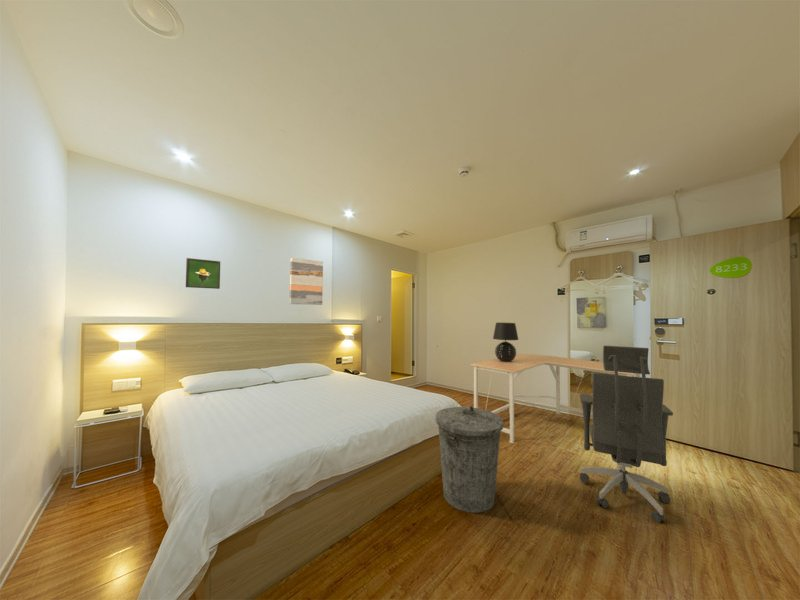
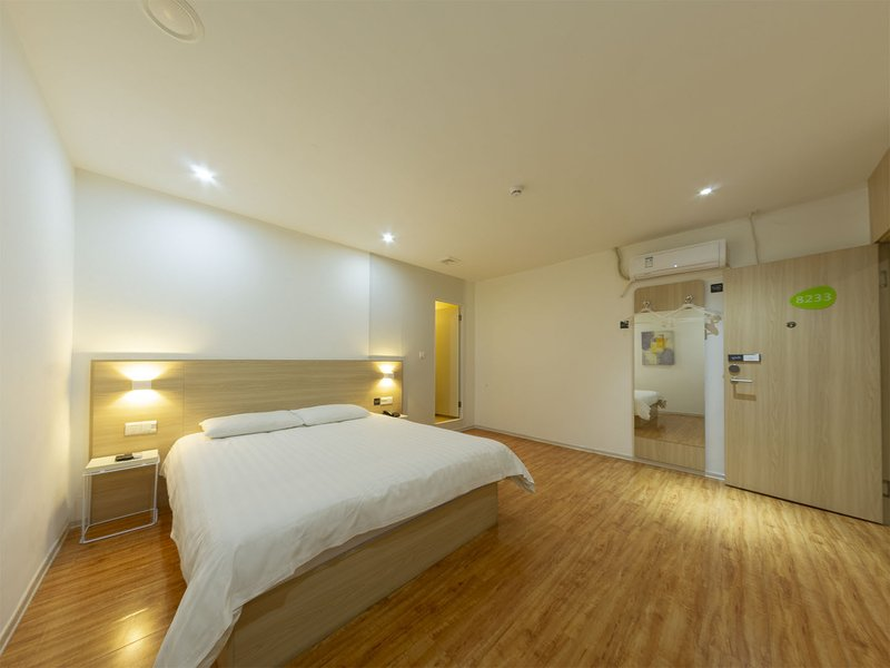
- office chair [579,345,674,524]
- desk [469,353,641,444]
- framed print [185,257,221,290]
- wall art [289,257,324,306]
- trash can [434,405,504,514]
- table lamp [492,322,520,362]
